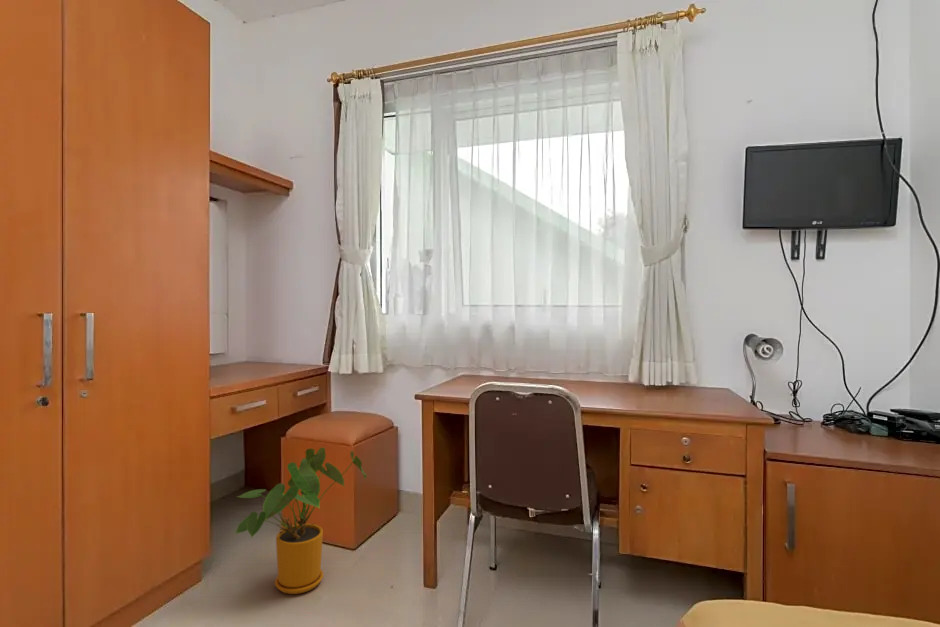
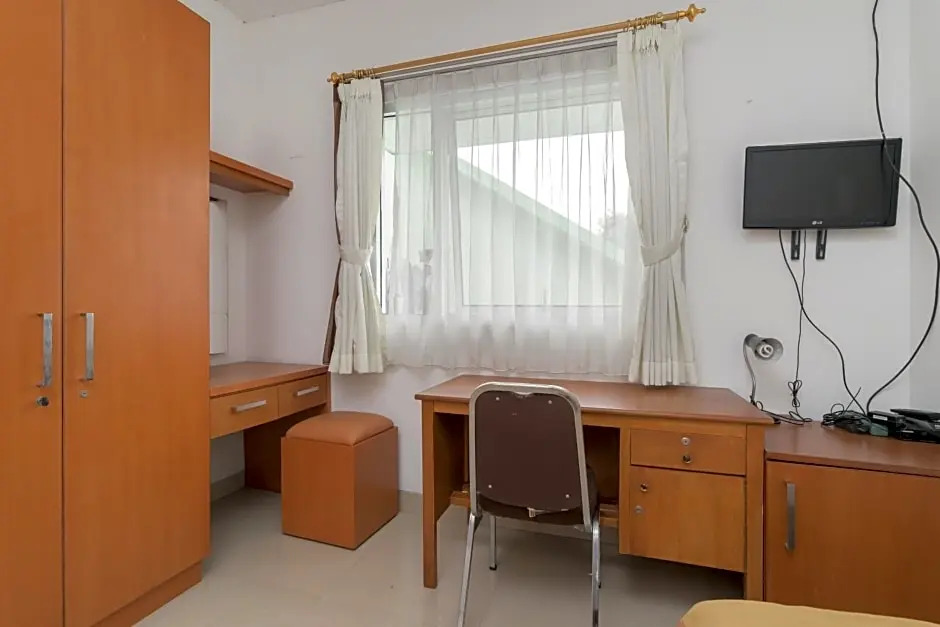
- house plant [233,446,368,595]
